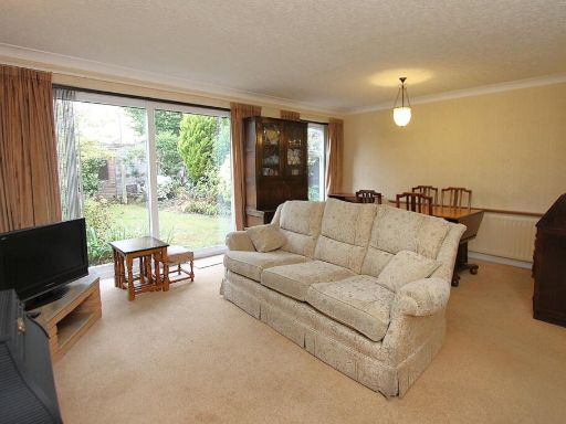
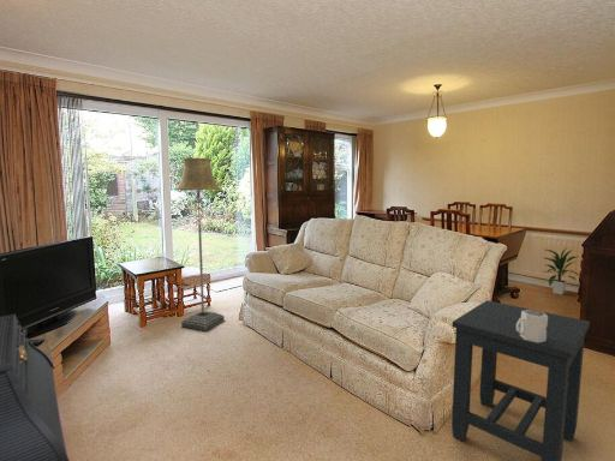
+ indoor plant [541,246,580,297]
+ floor lamp [174,157,226,331]
+ mug [517,309,548,343]
+ side table [450,299,591,461]
